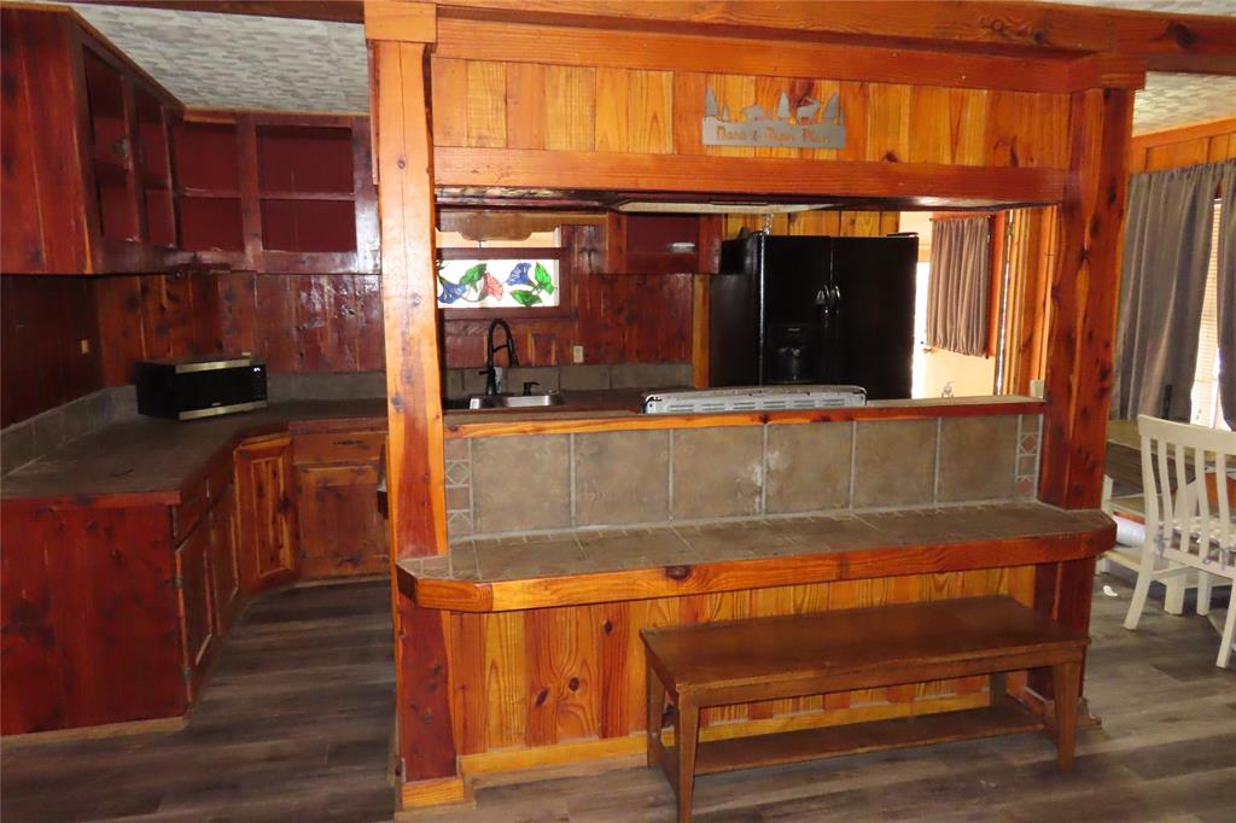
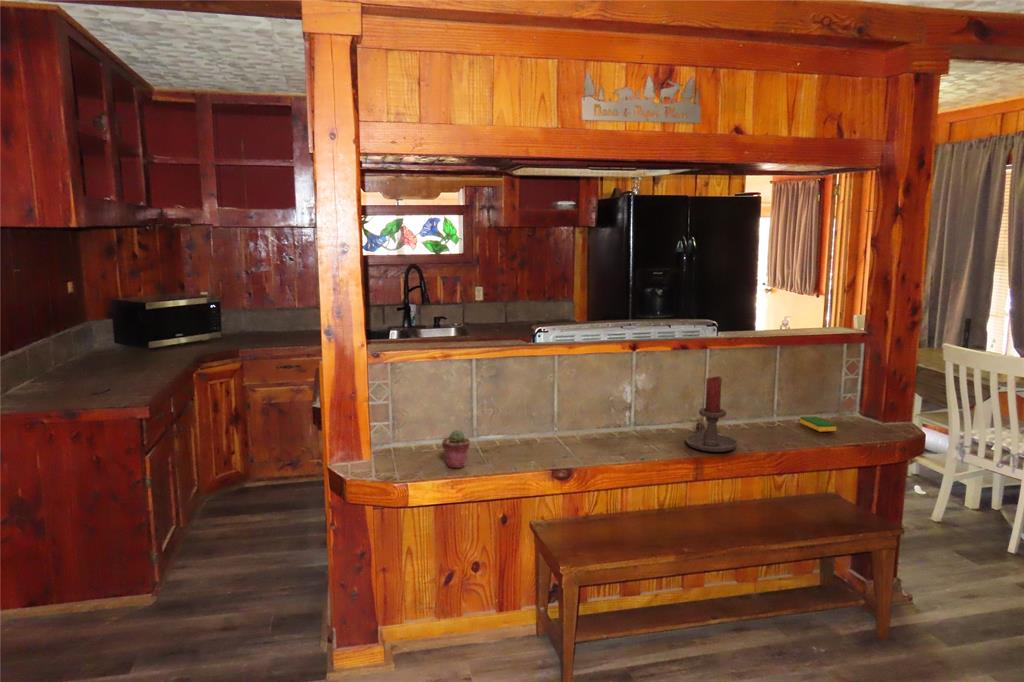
+ dish sponge [799,415,837,433]
+ candle holder [684,375,739,453]
+ potted succulent [441,429,471,469]
